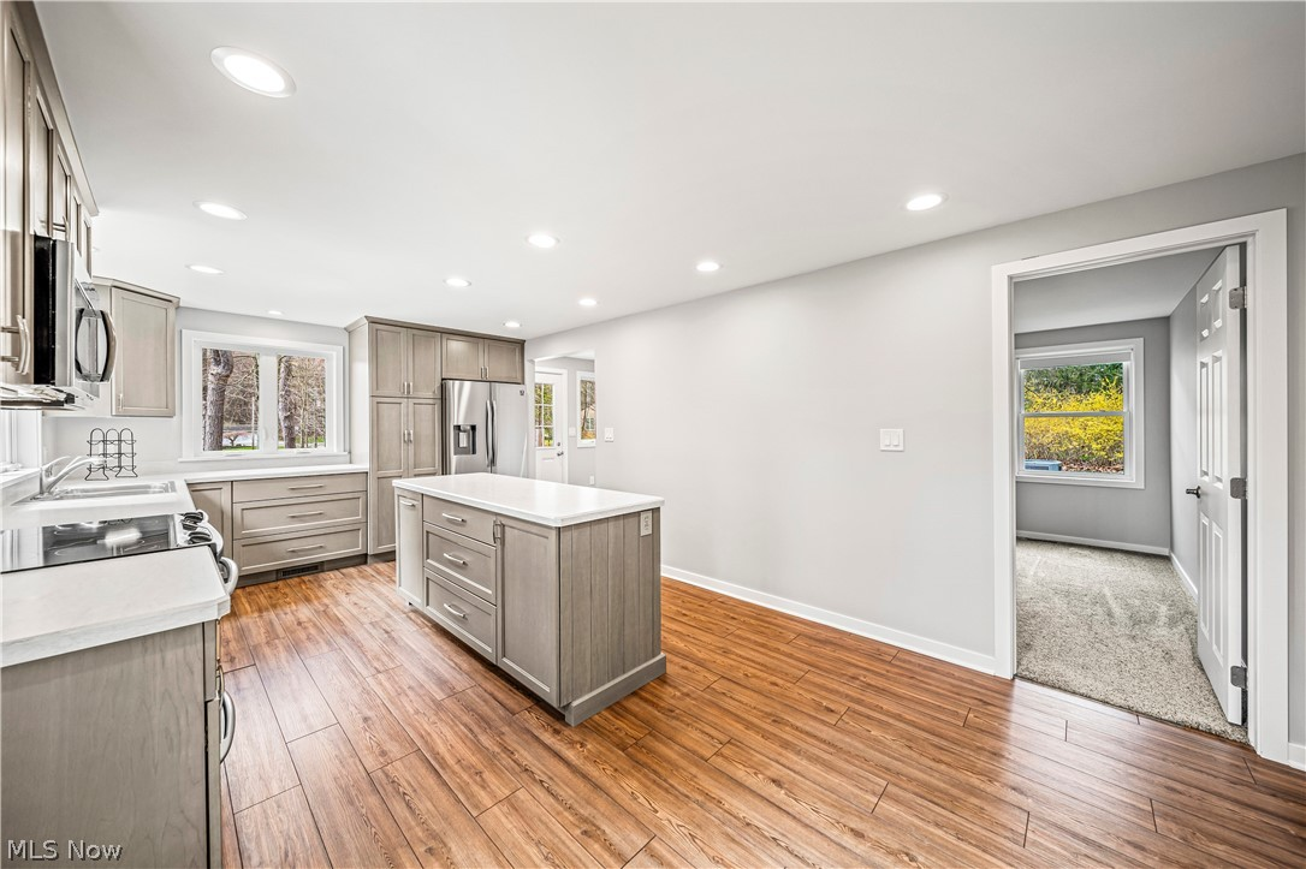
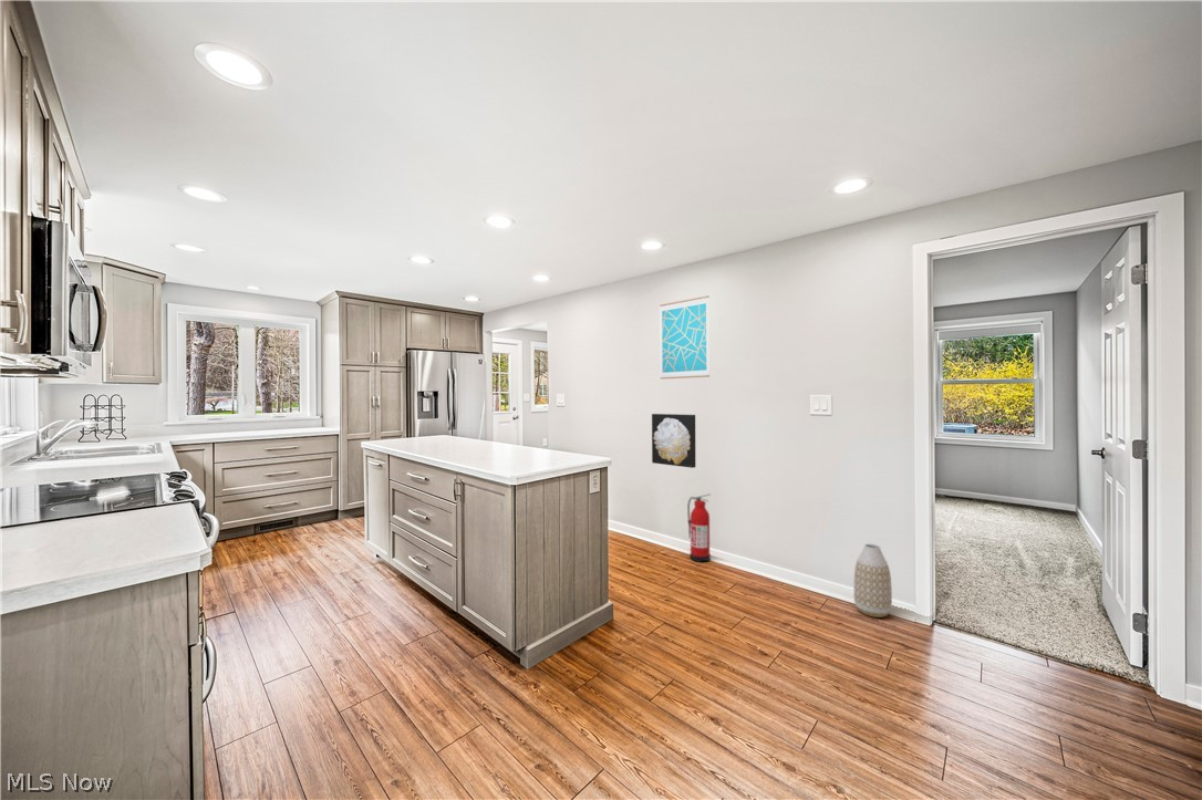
+ wall art [651,413,696,469]
+ wall art [659,294,711,381]
+ fire extinguisher [686,492,712,563]
+ vase [853,543,893,619]
